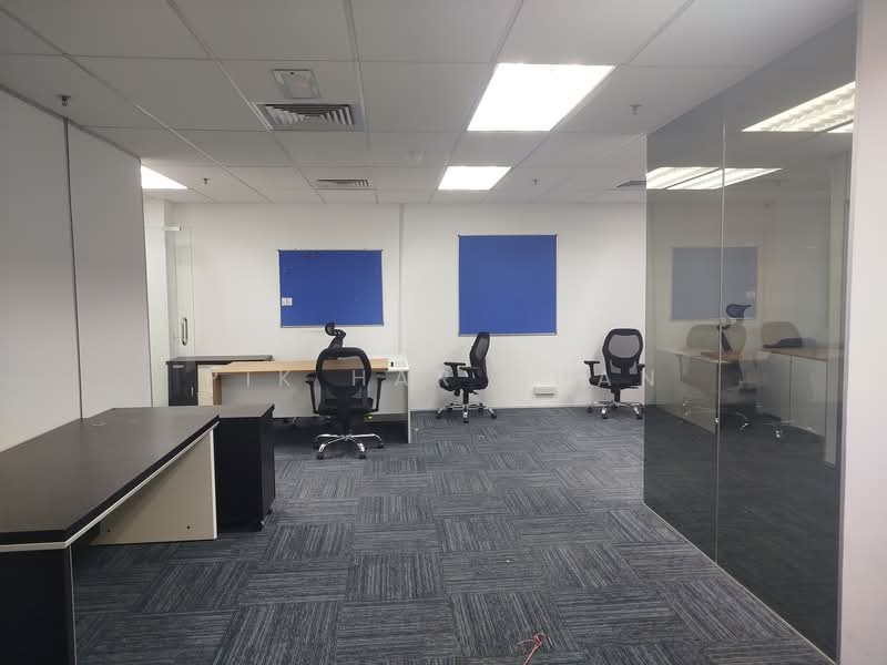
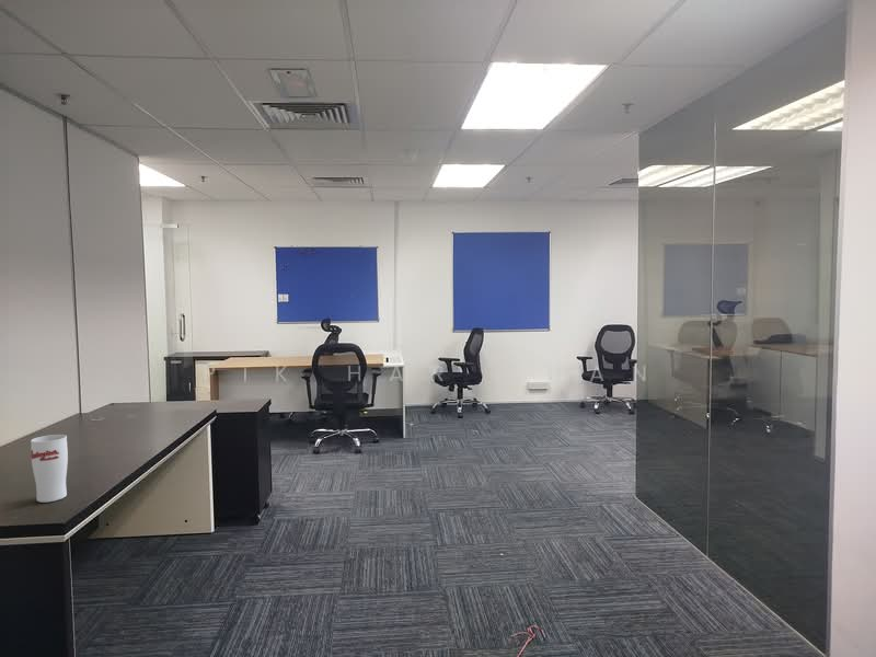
+ cup [30,434,69,504]
